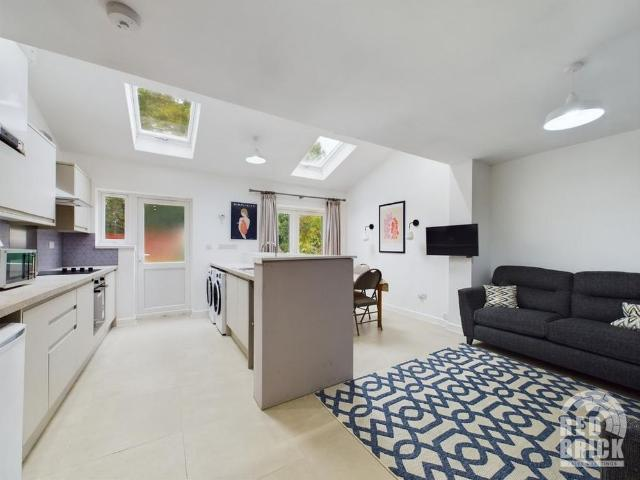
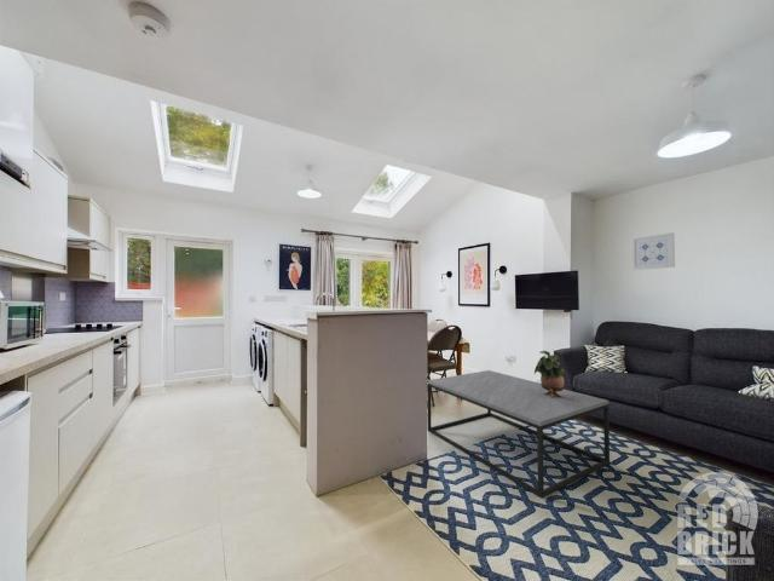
+ potted plant [533,350,566,398]
+ wall art [631,231,676,271]
+ coffee table [426,369,611,499]
